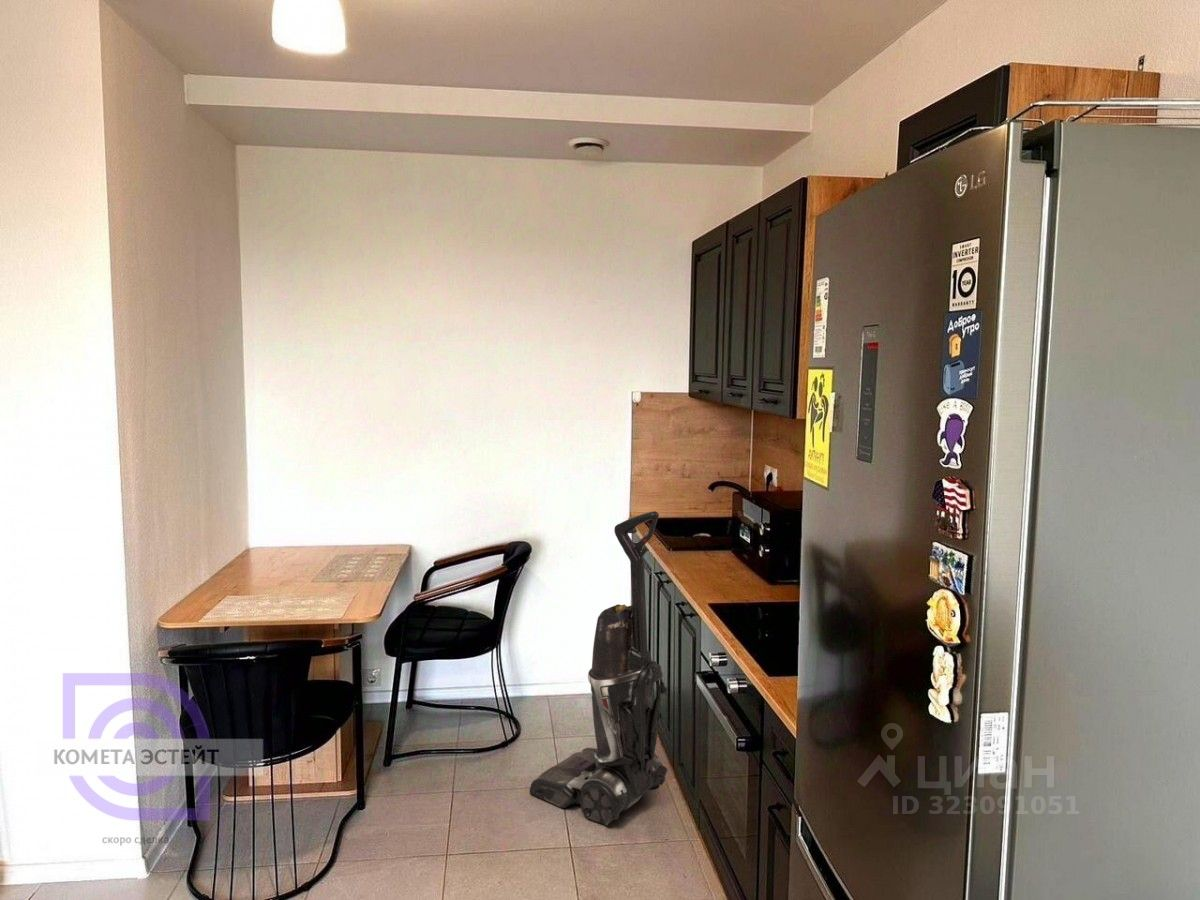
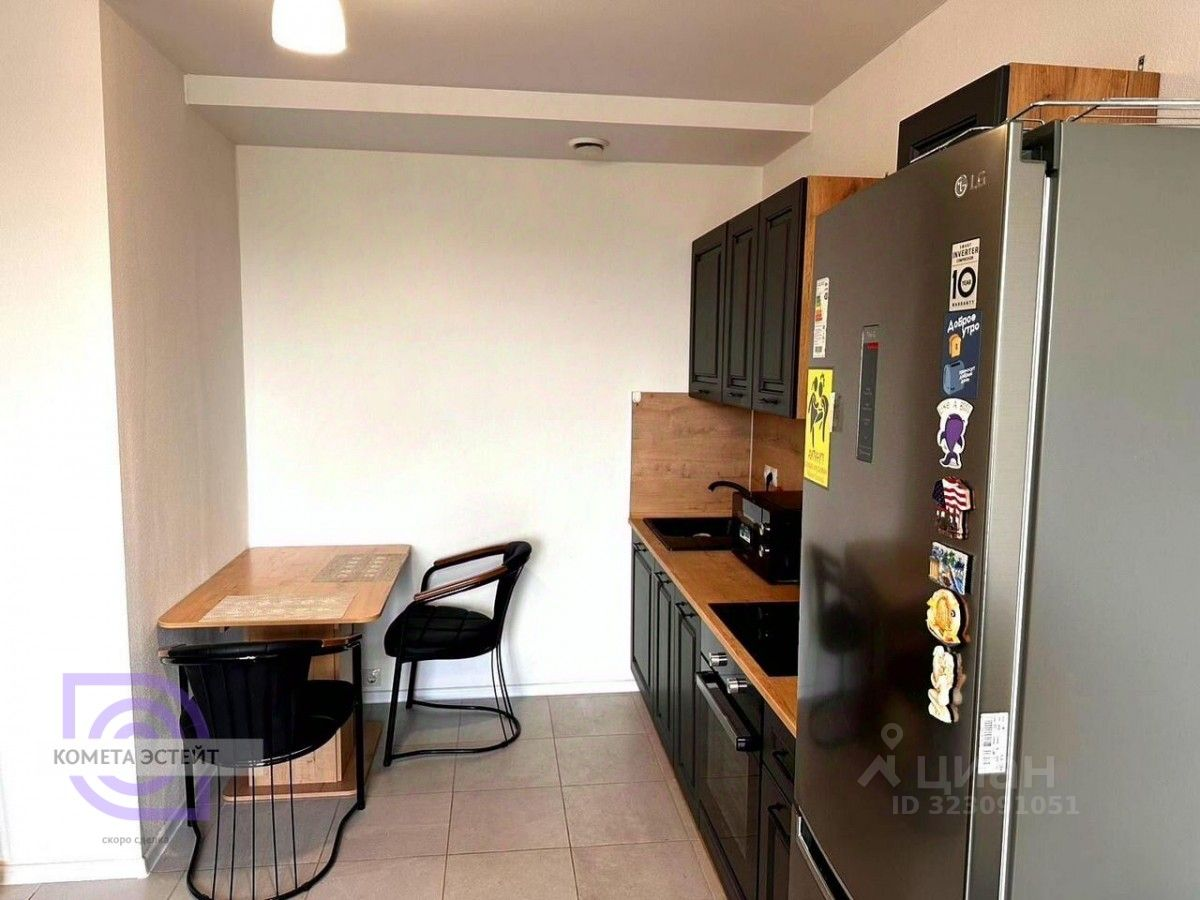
- vacuum cleaner [529,510,669,826]
